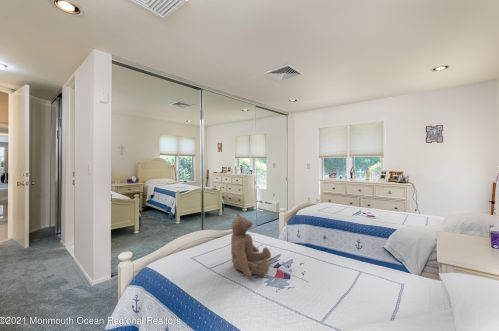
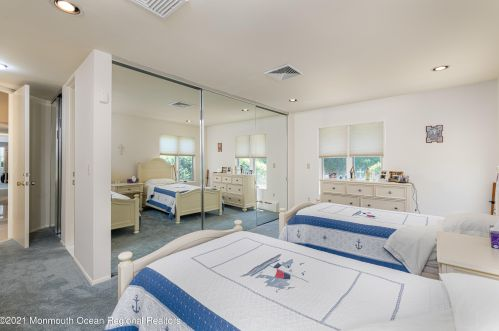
- teddy bear [230,212,272,277]
